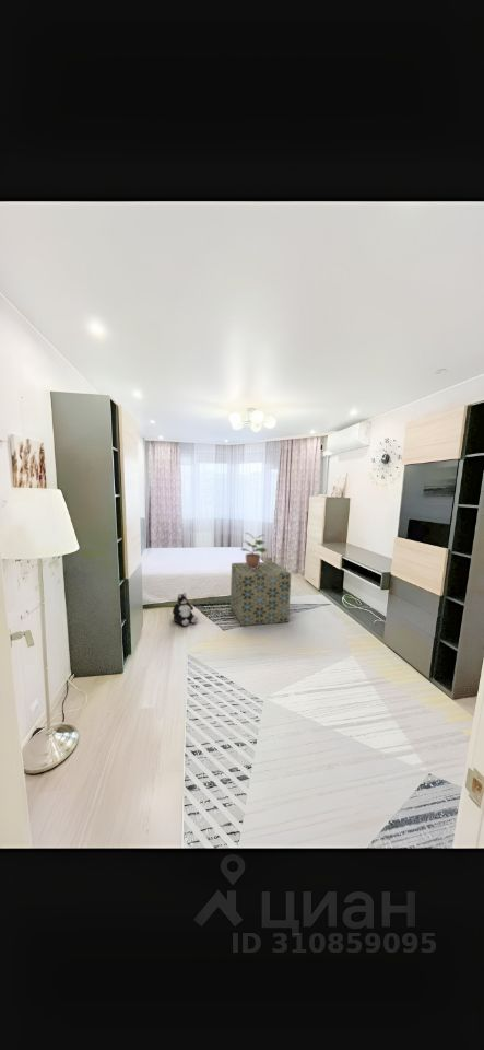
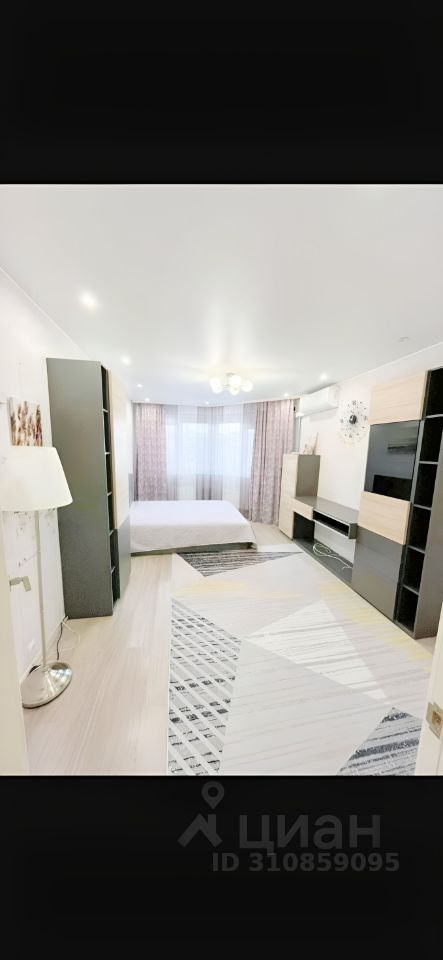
- storage ottoman [229,561,292,627]
- plush toy [172,592,200,627]
- potted plant [239,532,268,569]
